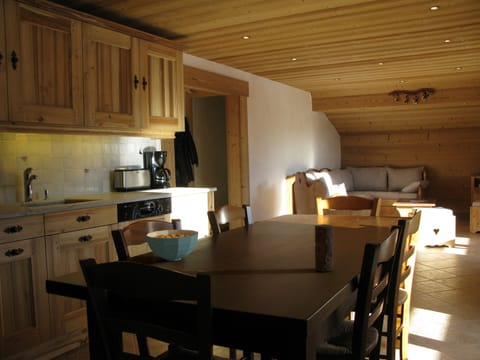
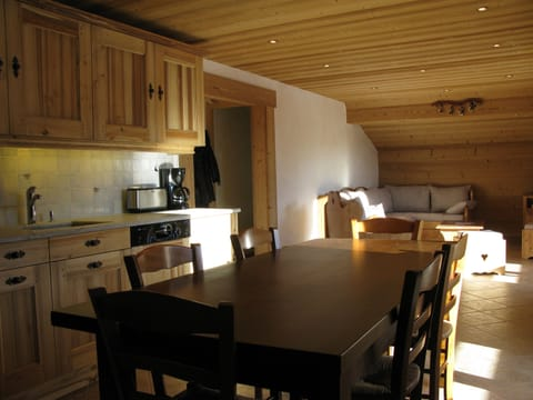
- cereal bowl [145,229,199,262]
- candle [314,223,335,273]
